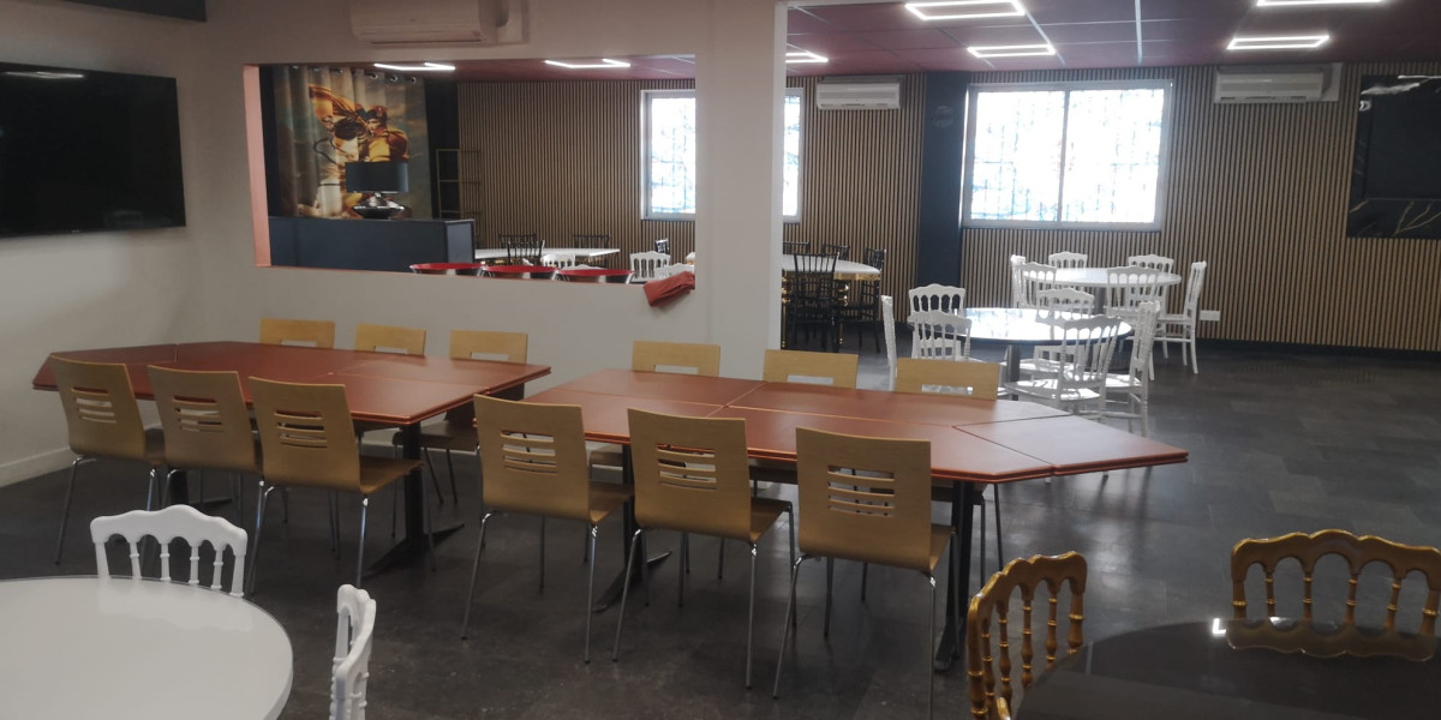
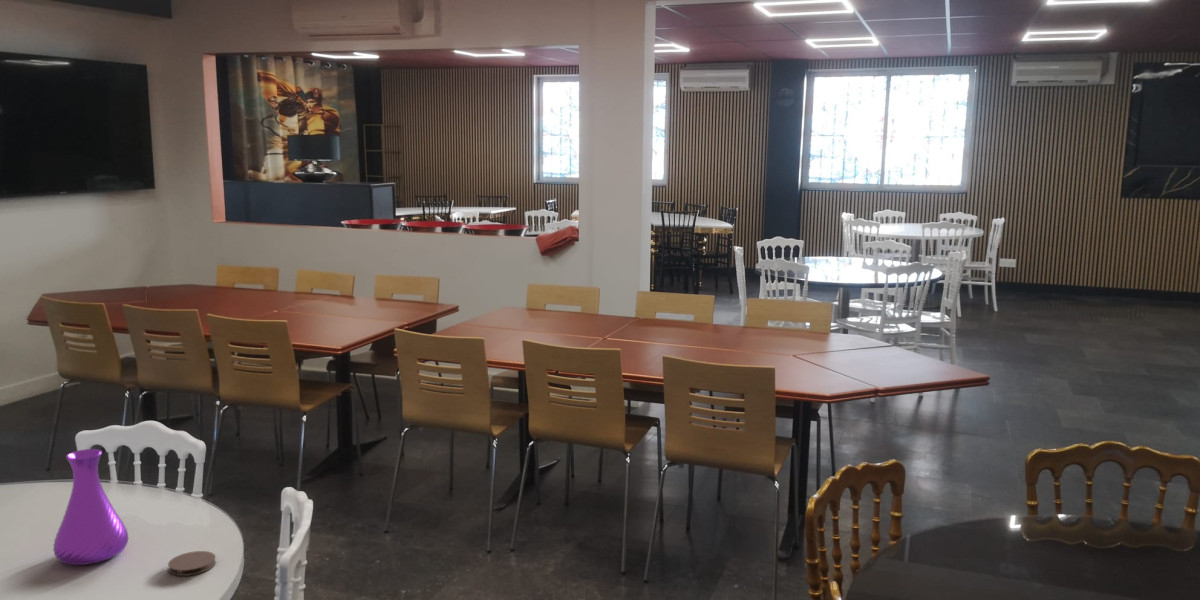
+ vase [52,448,129,566]
+ coaster [167,550,217,577]
